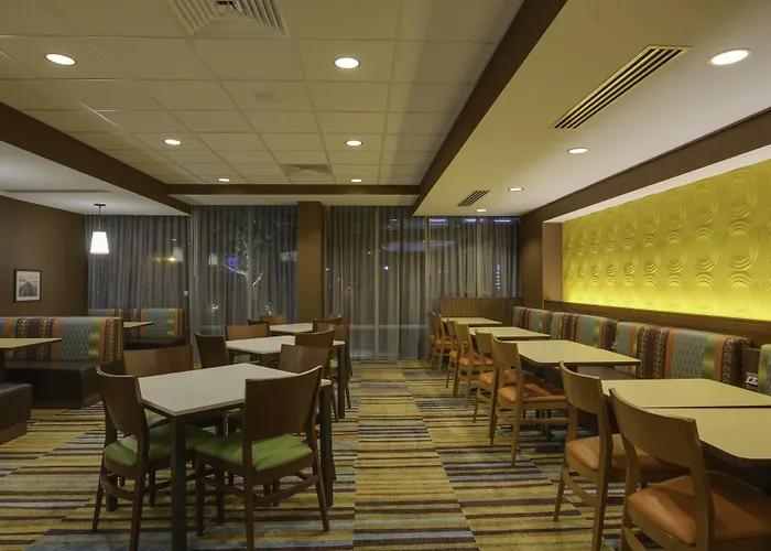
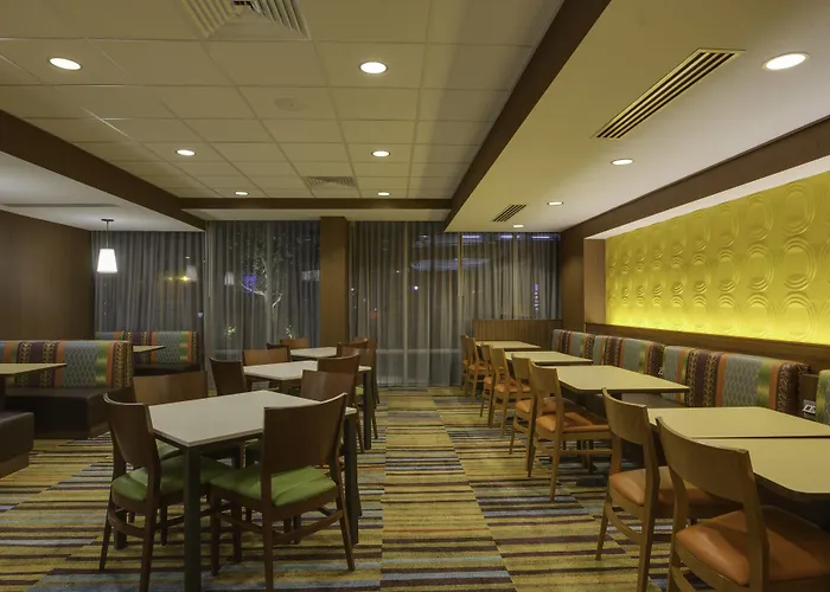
- wall art [12,268,43,304]
